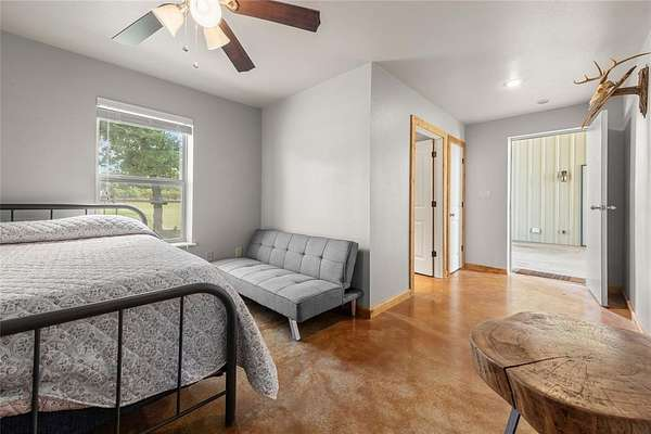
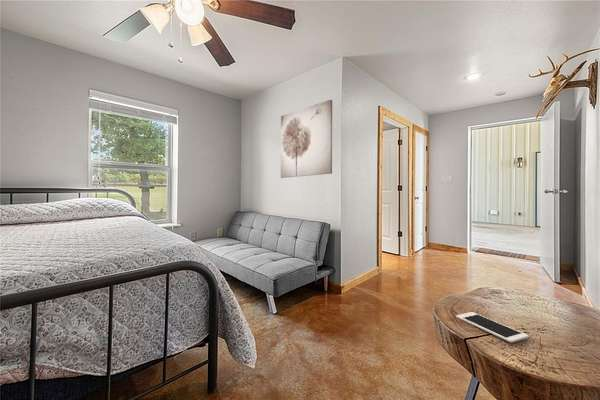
+ wall art [280,99,333,179]
+ cell phone [455,311,529,343]
